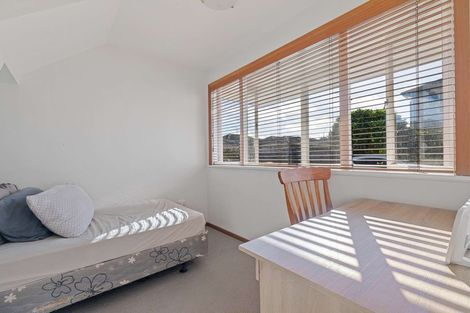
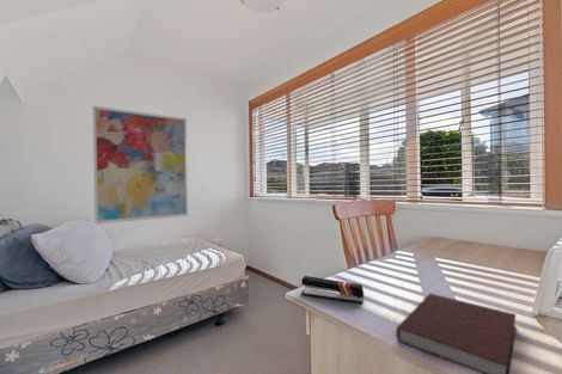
+ notebook [395,292,518,374]
+ wall art [92,104,189,225]
+ stapler [300,275,365,305]
